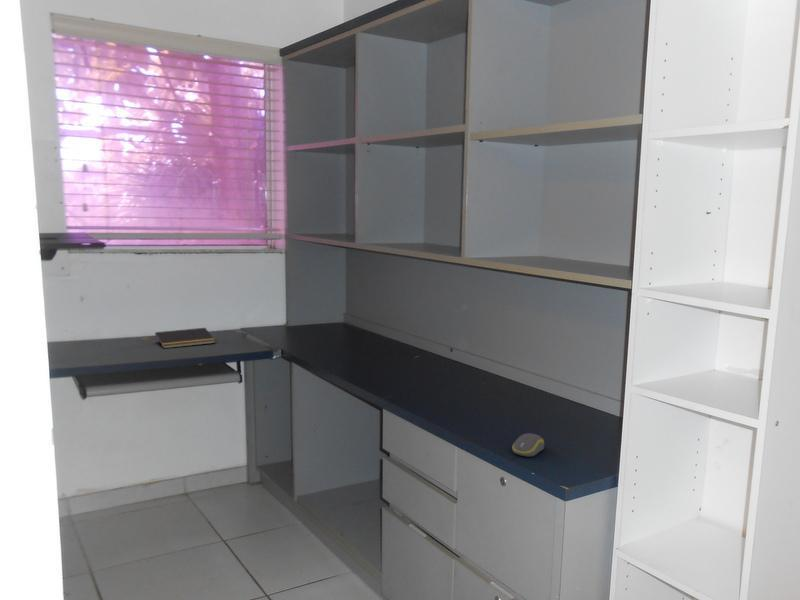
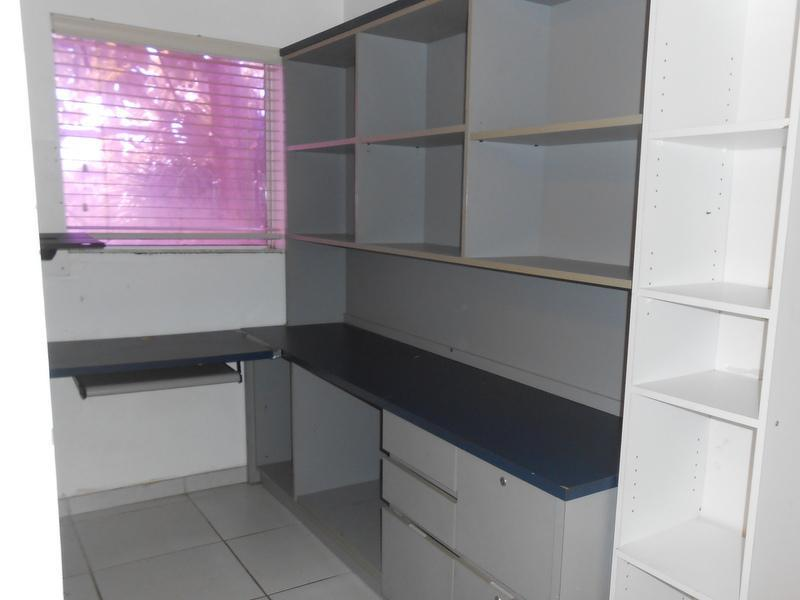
- computer mouse [511,432,545,458]
- notepad [154,327,216,349]
